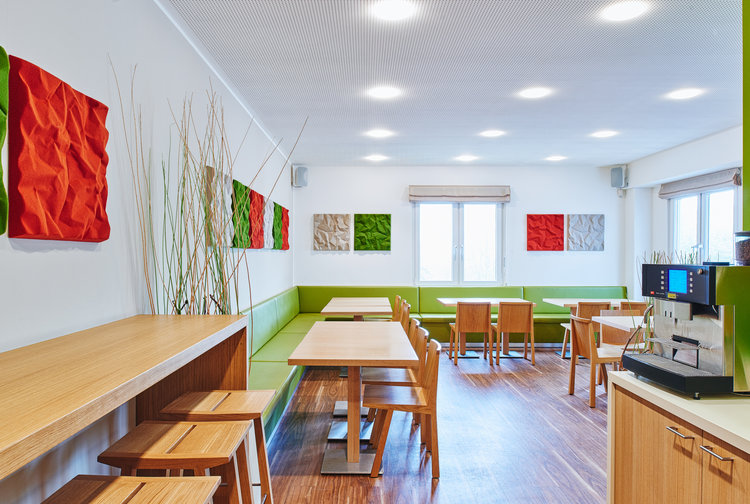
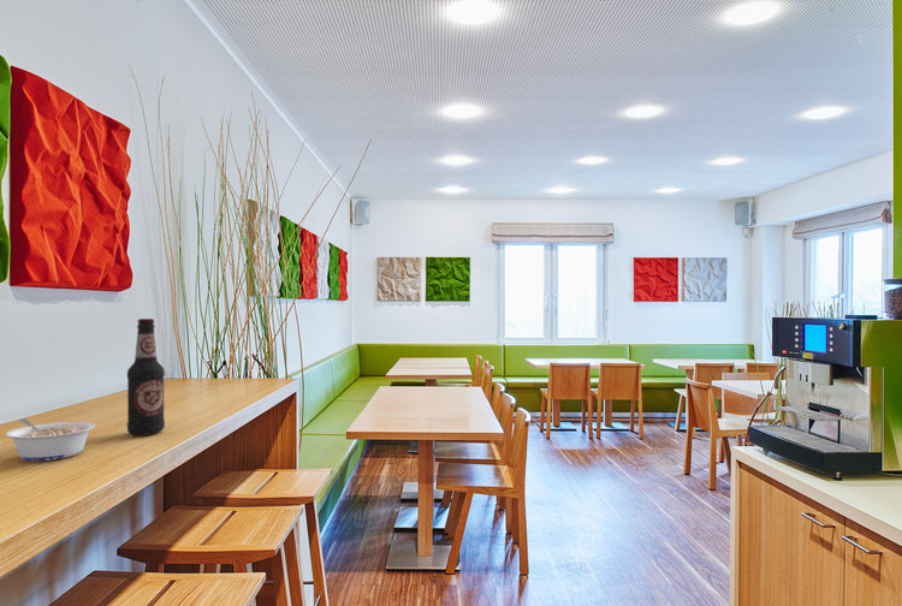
+ legume [5,417,96,462]
+ bottle [126,317,166,436]
